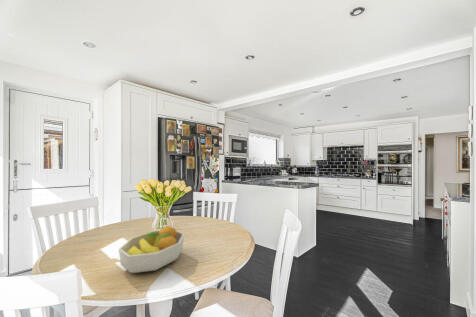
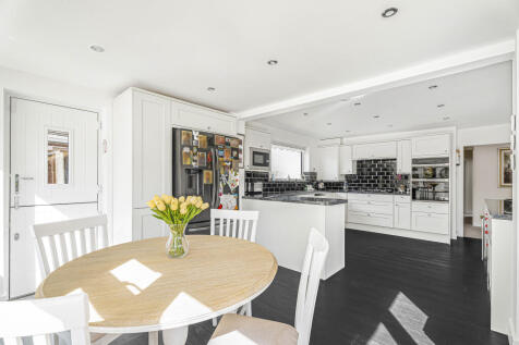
- fruit bowl [118,224,185,274]
